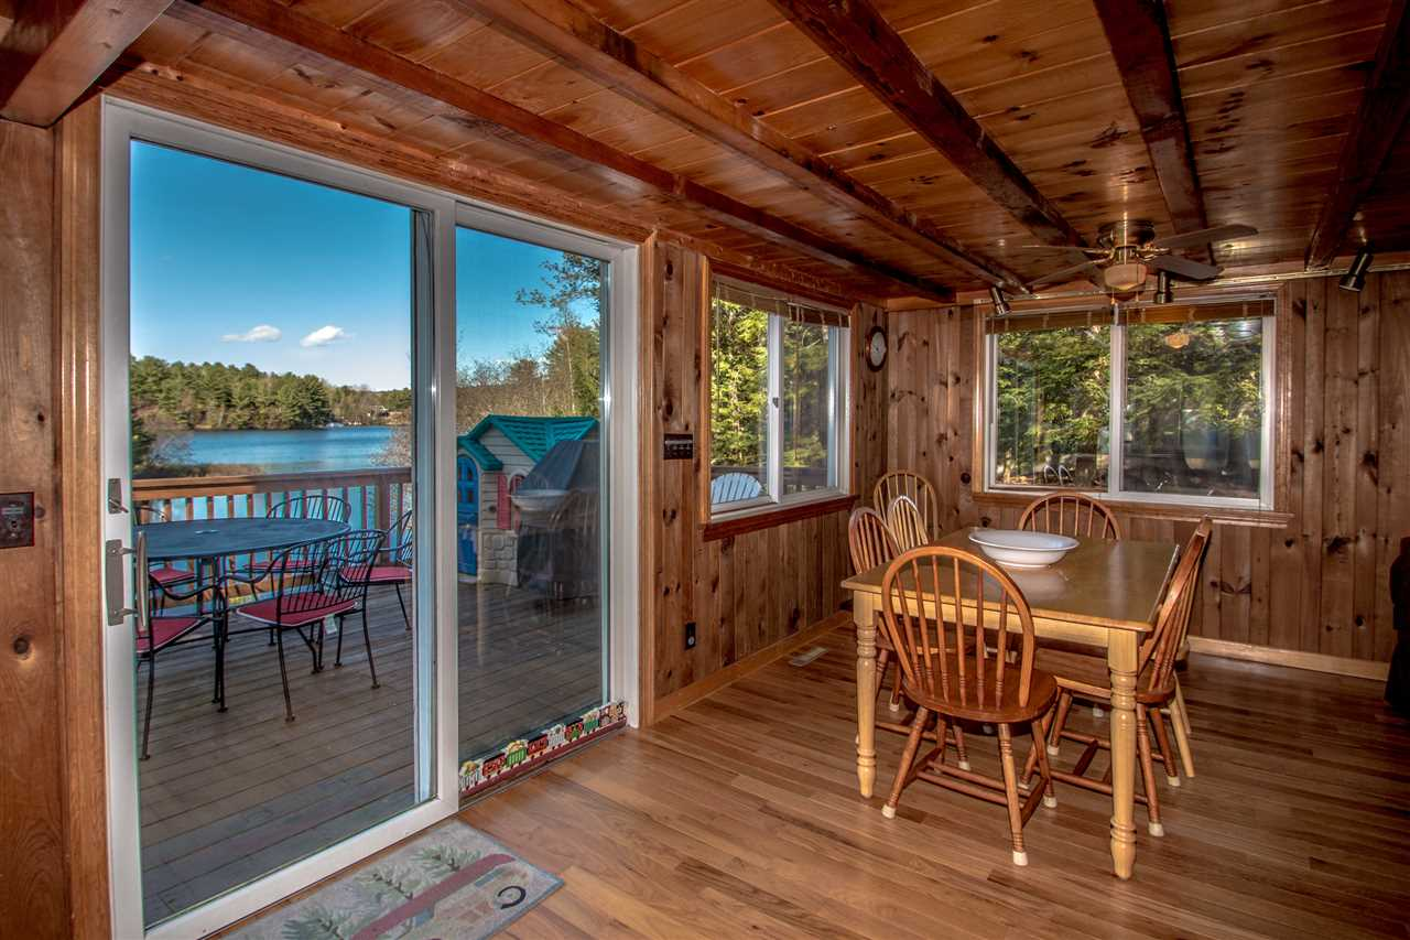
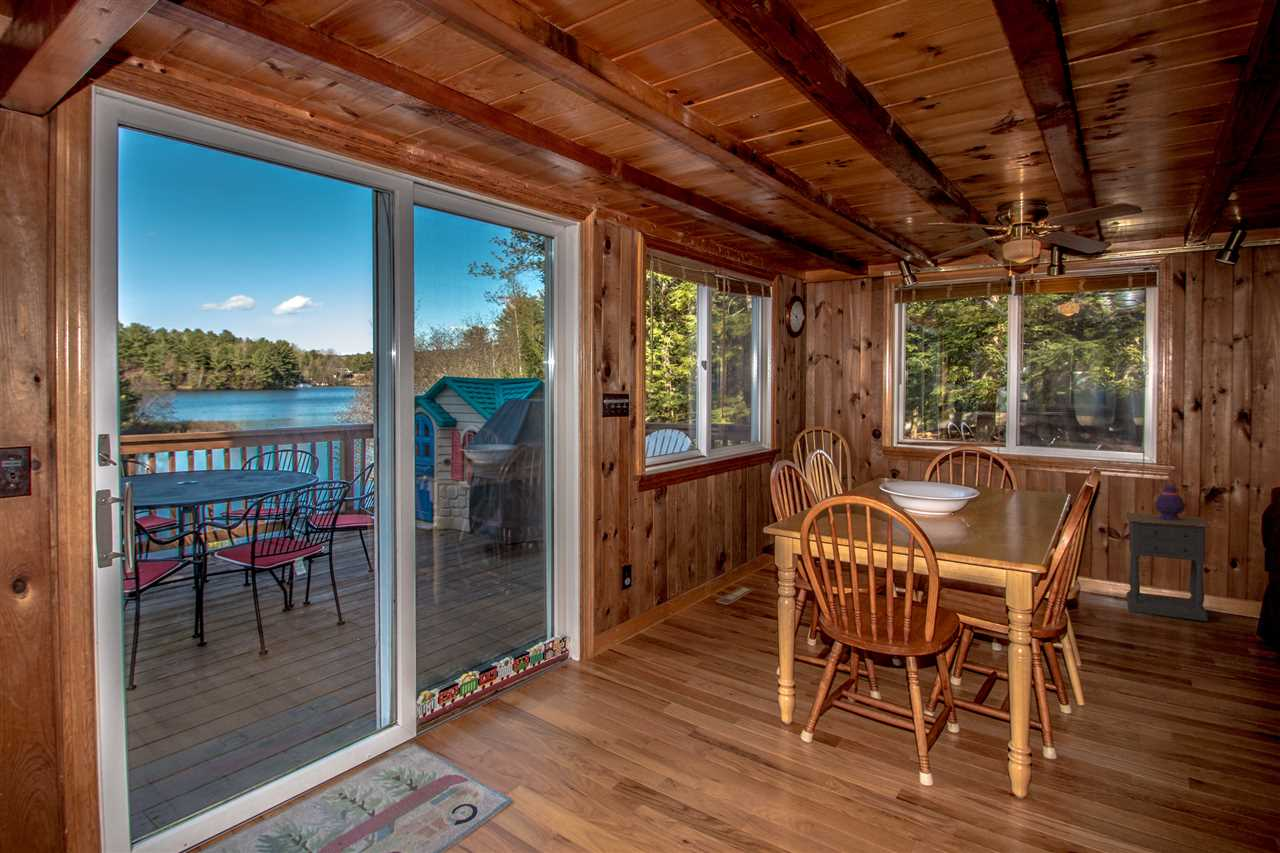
+ lantern [1153,476,1187,520]
+ nightstand [1124,512,1211,622]
